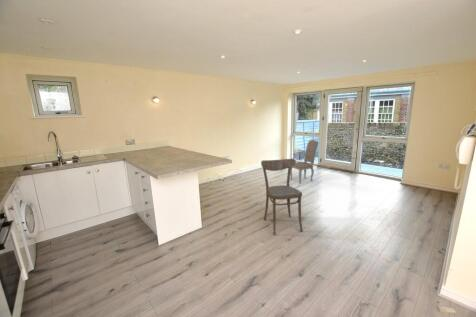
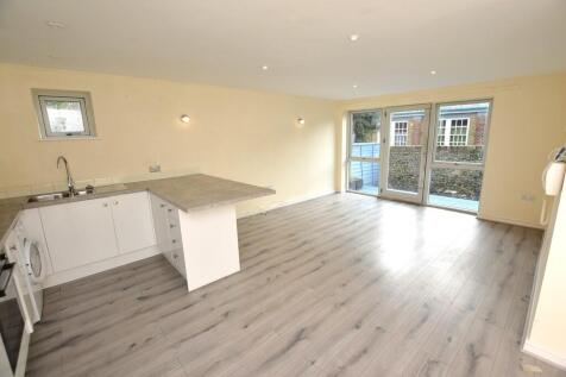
- dining chair [260,158,304,236]
- dining chair [290,139,319,185]
